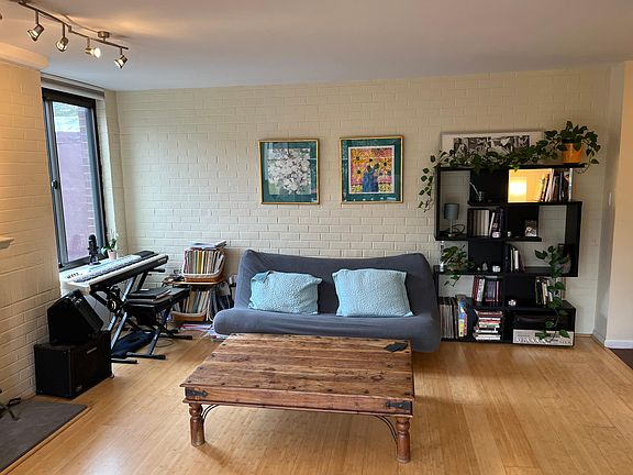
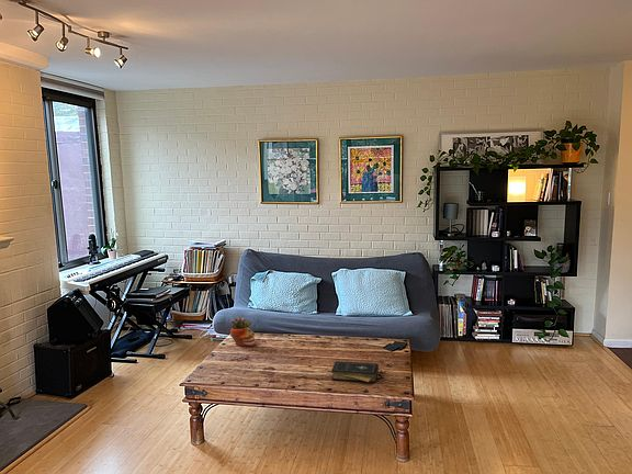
+ succulent planter [229,316,257,348]
+ book [330,360,380,383]
